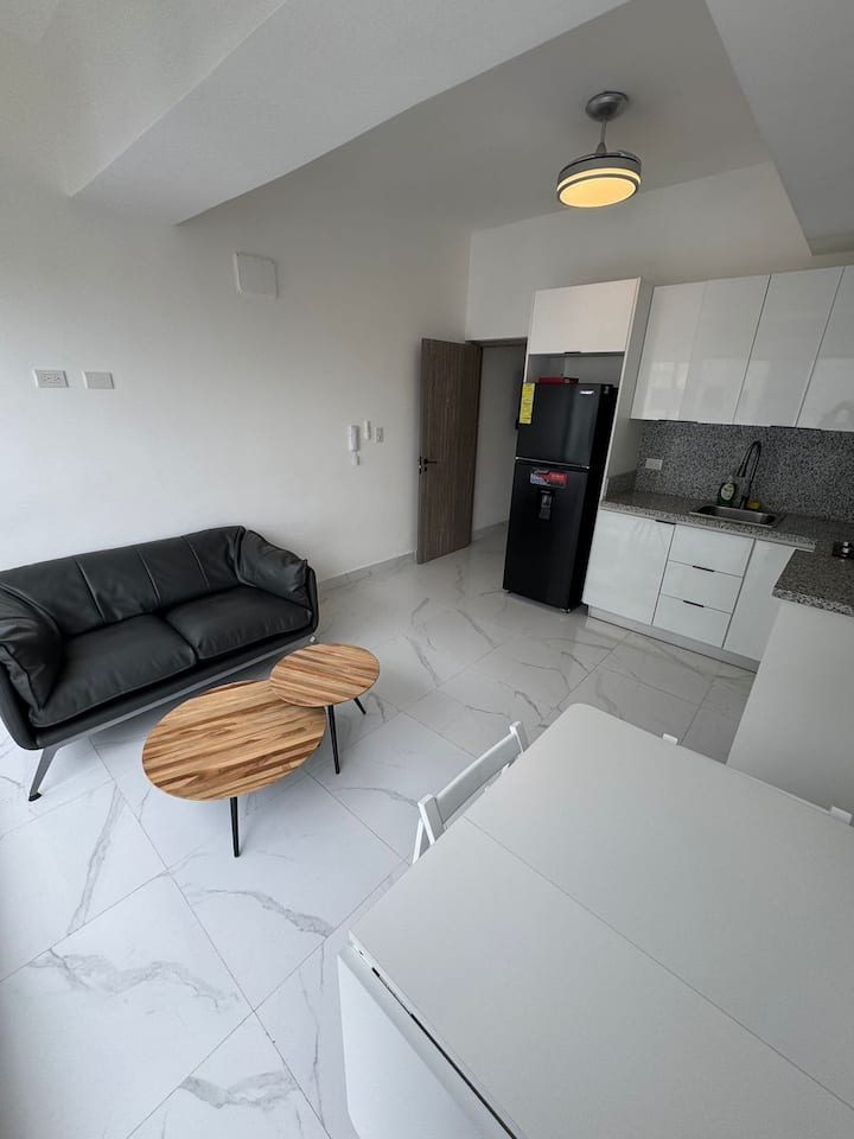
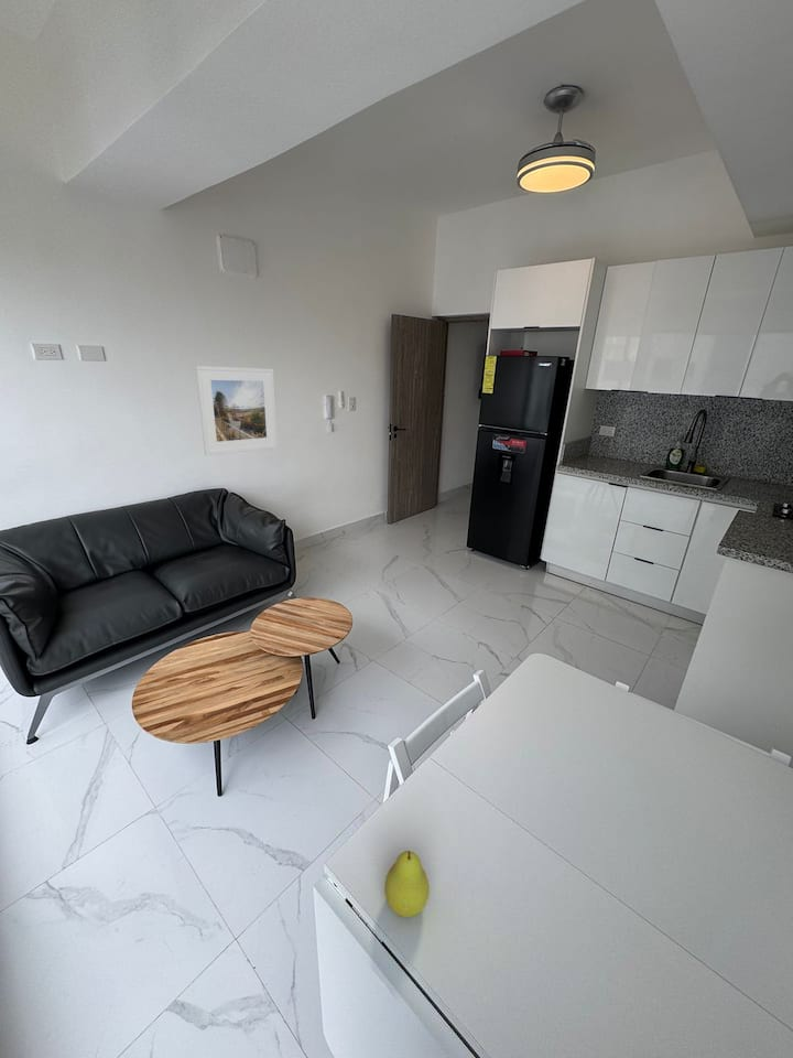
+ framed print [194,365,279,456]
+ fruit [383,850,430,919]
